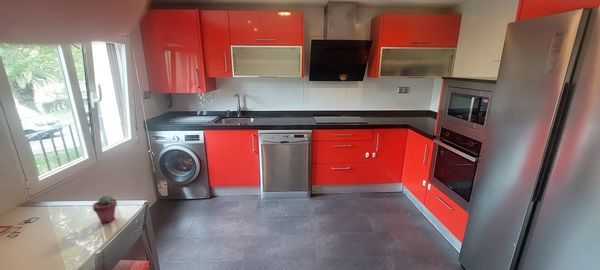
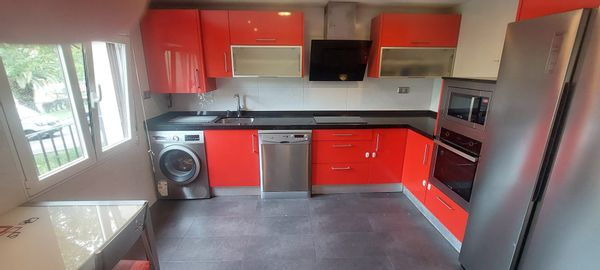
- potted succulent [92,195,118,224]
